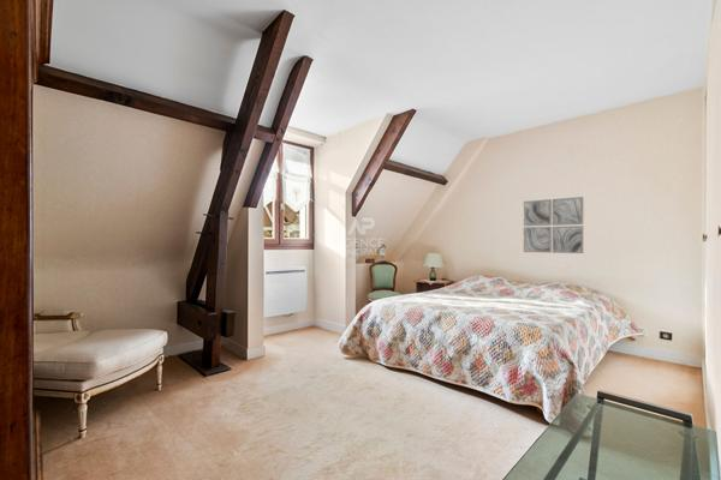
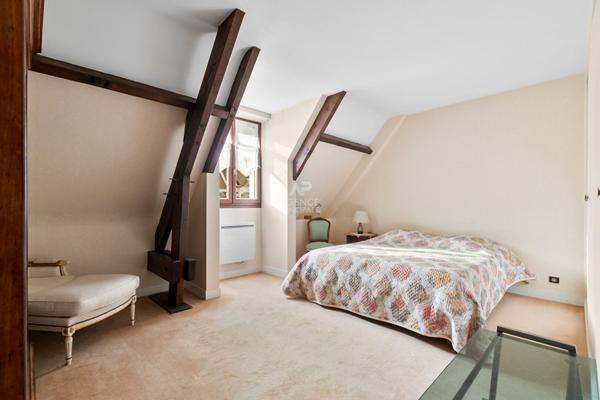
- wall art [523,196,584,254]
